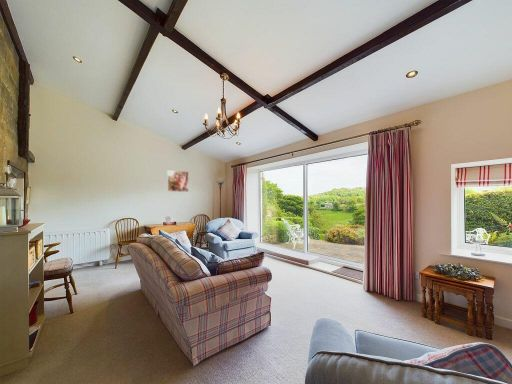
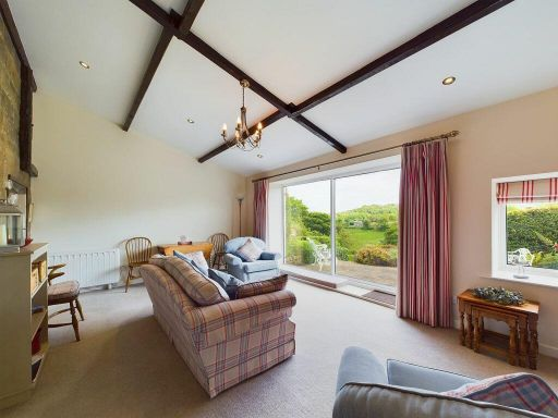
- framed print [166,169,190,193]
